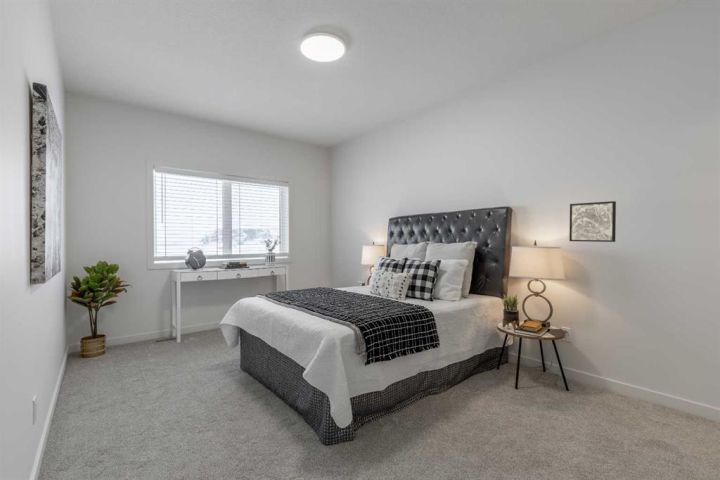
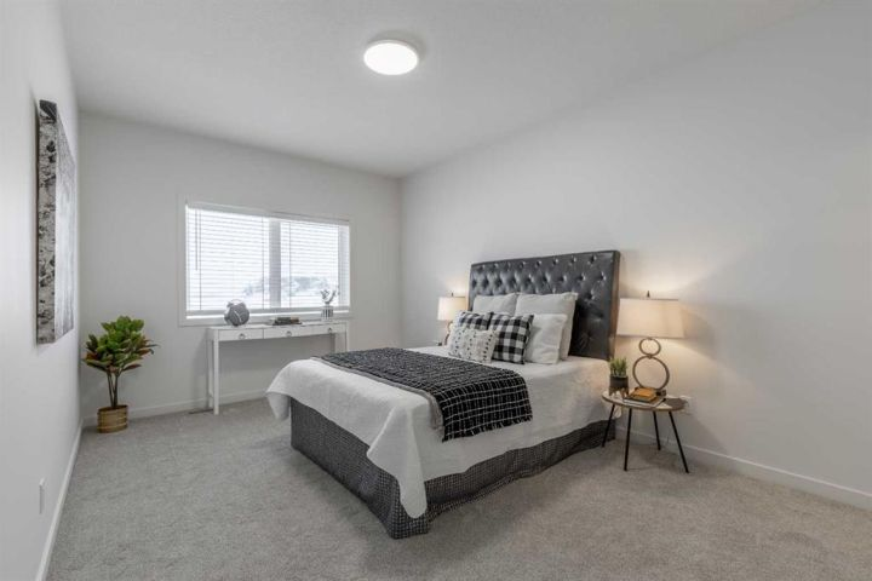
- wall art [568,200,617,243]
